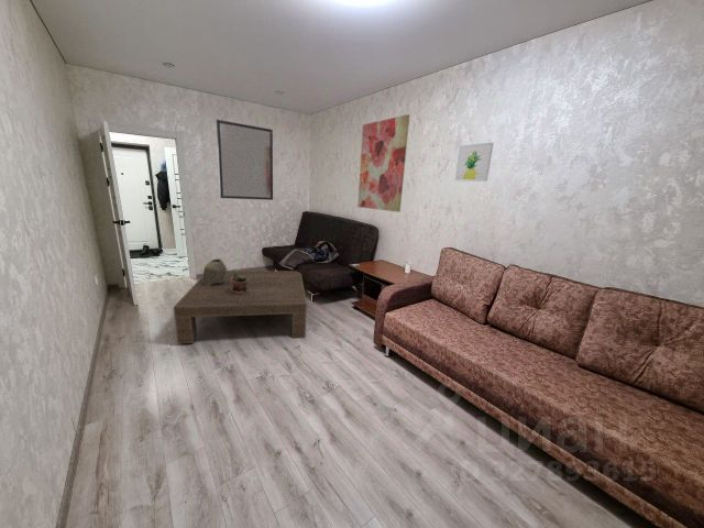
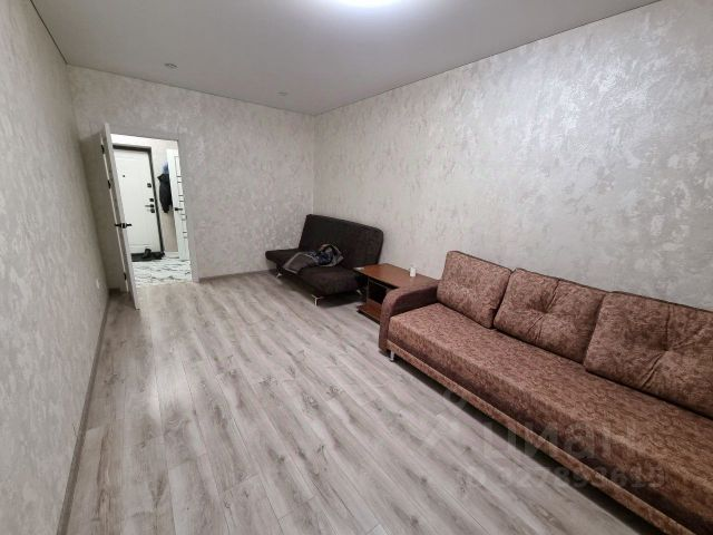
- home mirror [216,119,274,201]
- coffee table [173,270,308,344]
- wall art [356,113,410,213]
- ceramic vessel [202,257,228,287]
- wall art [453,142,495,183]
- potted plant [231,268,249,294]
